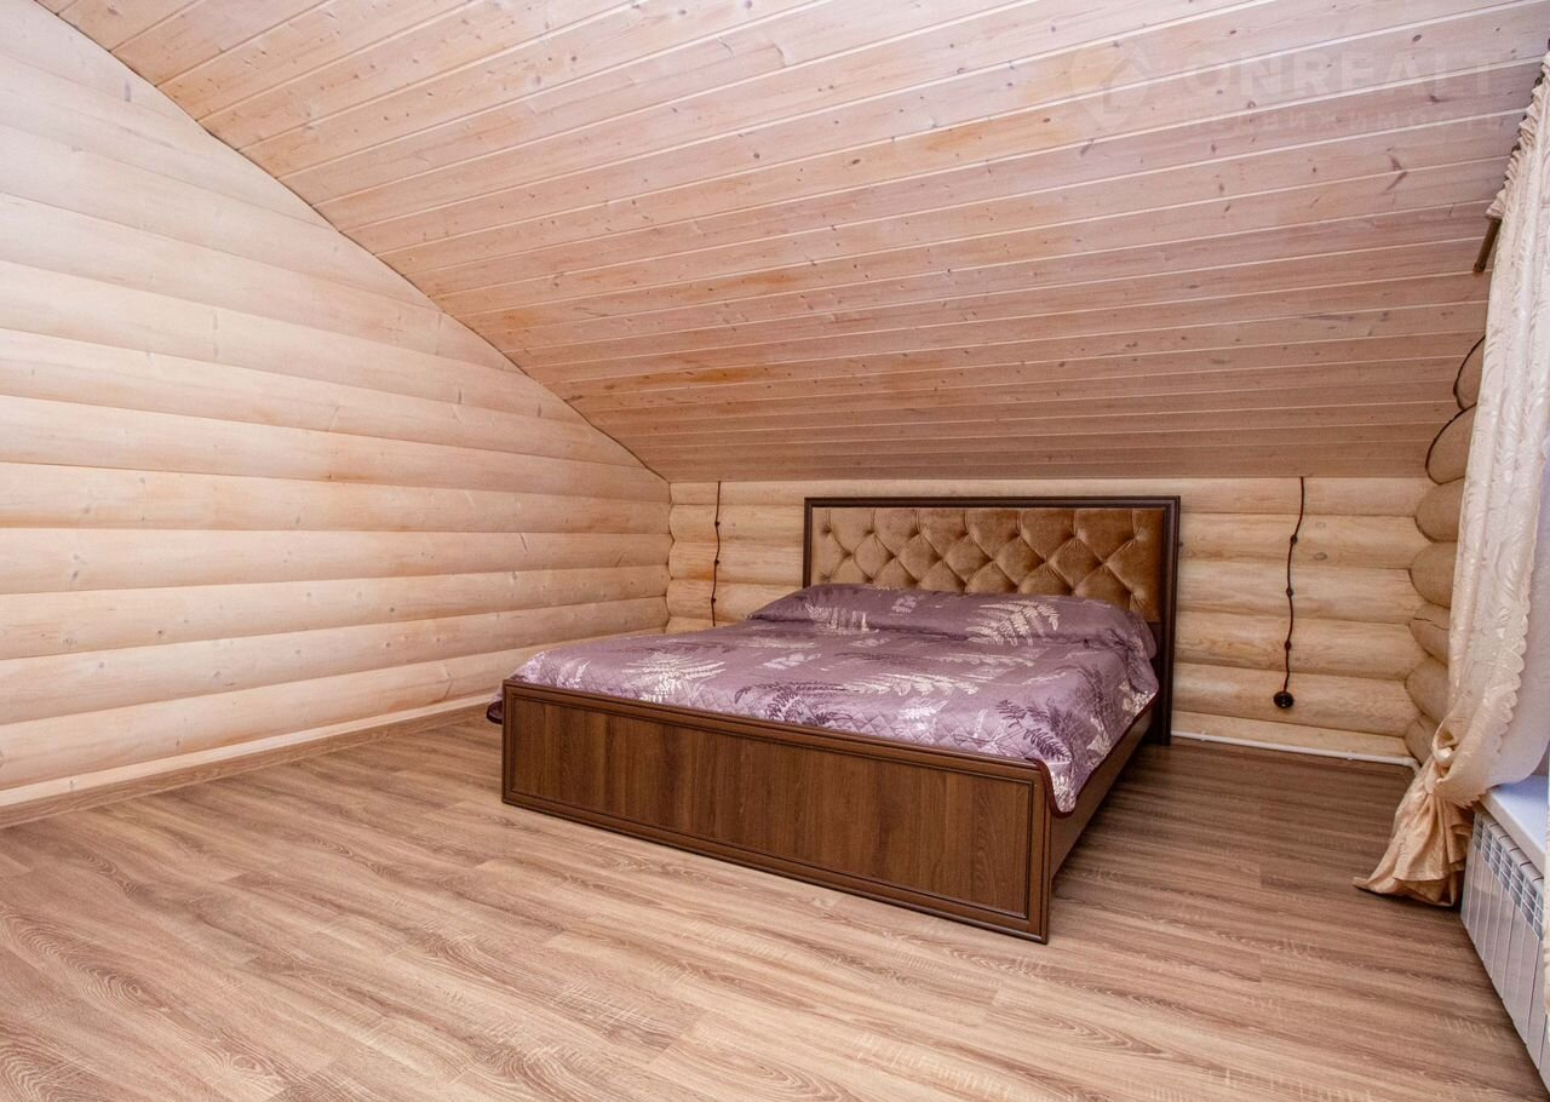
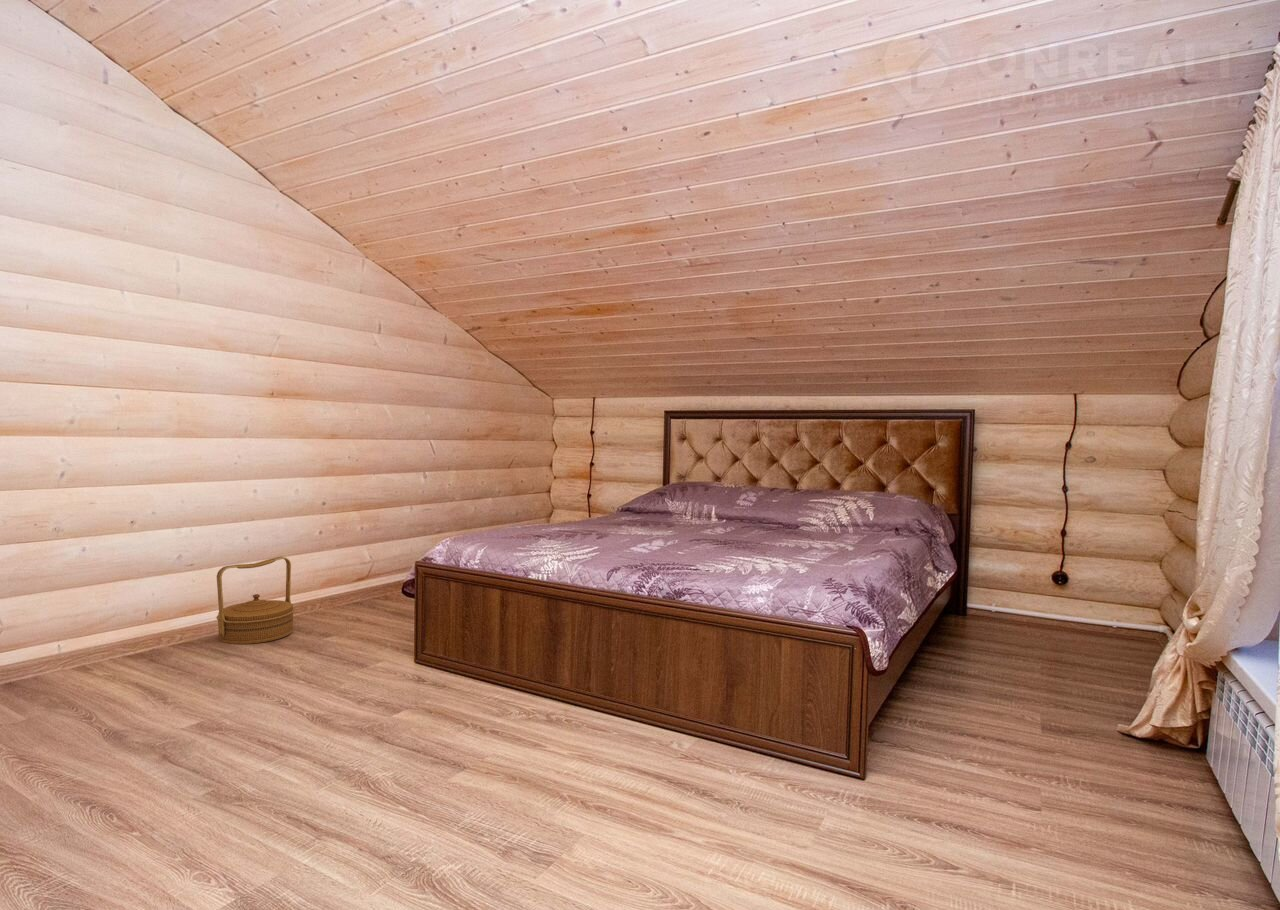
+ basket [215,556,296,645]
